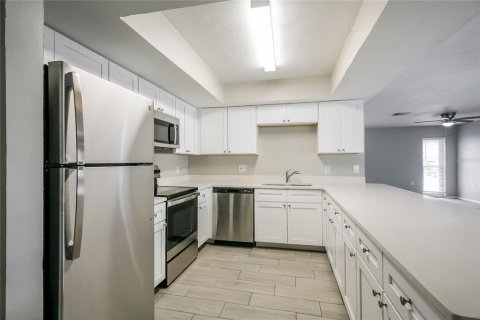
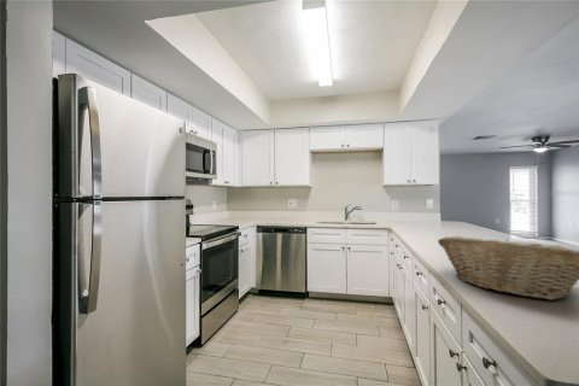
+ fruit basket [437,235,579,302]
